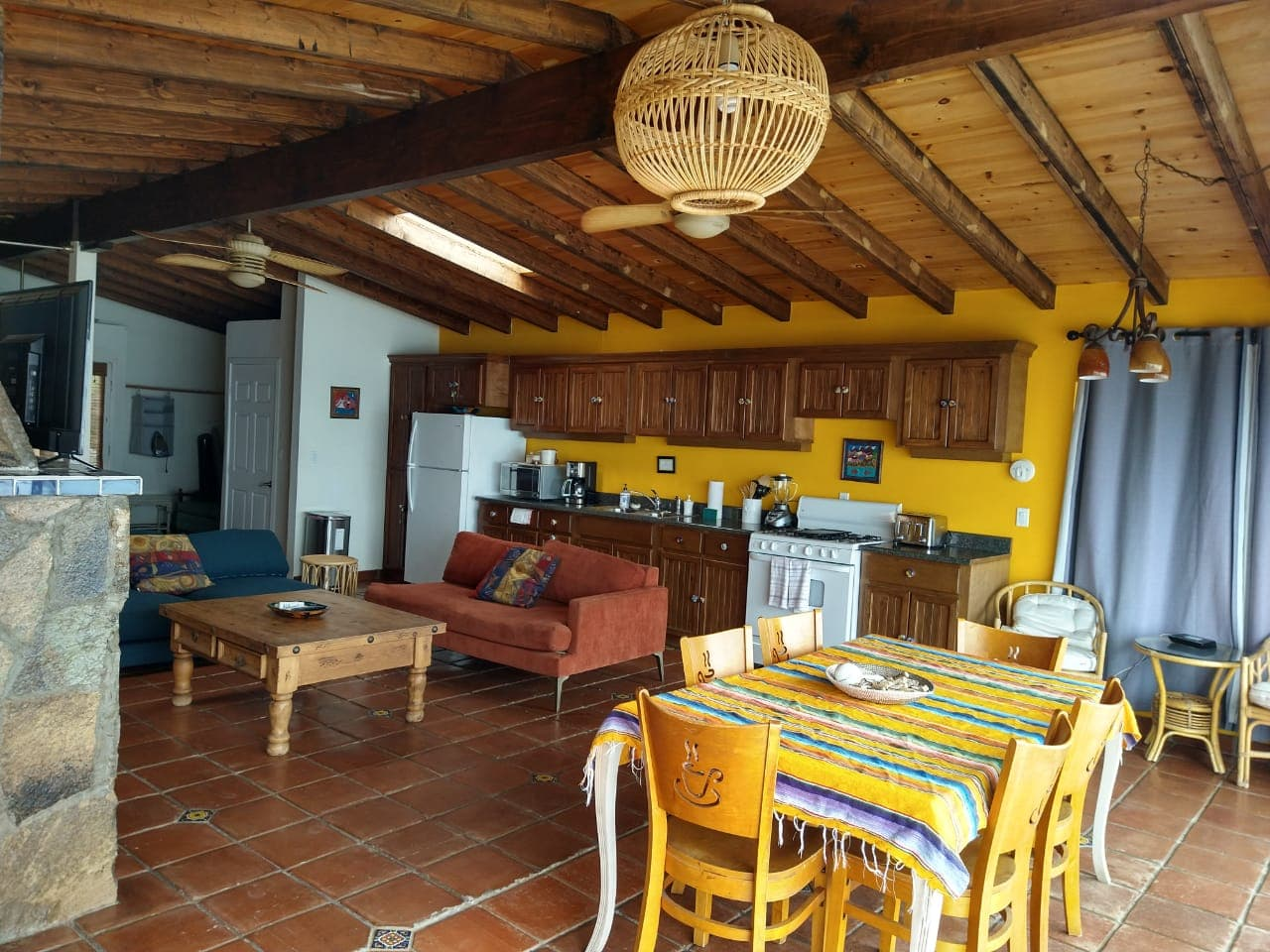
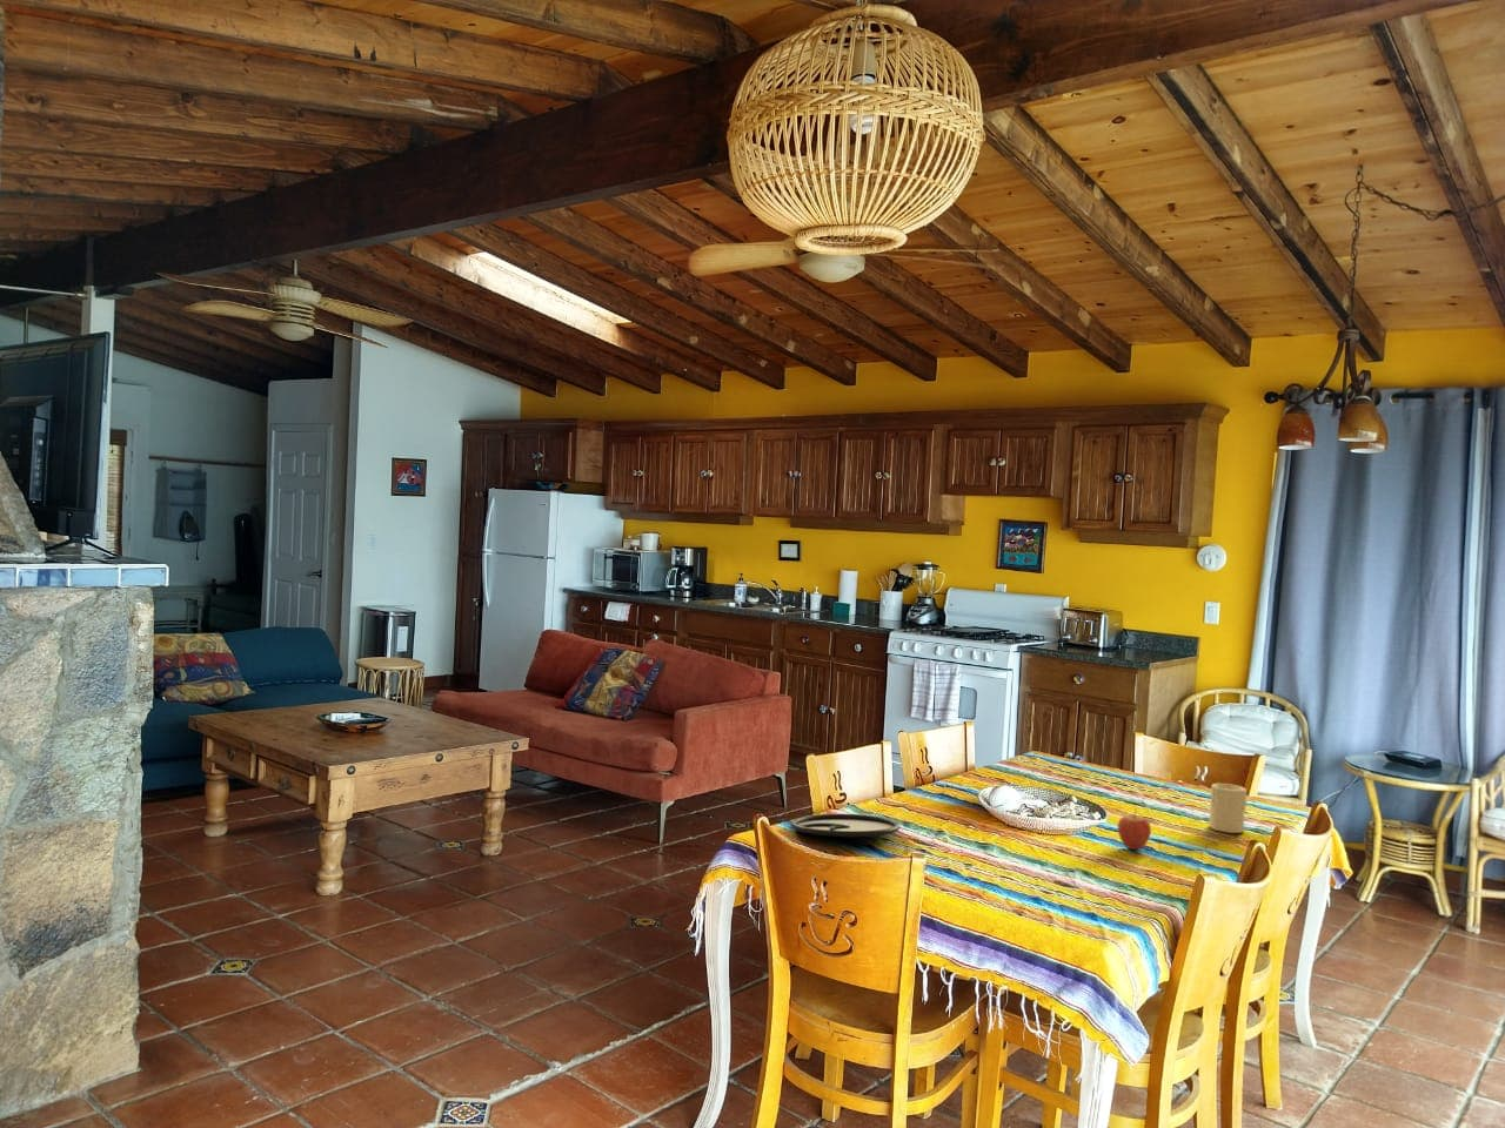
+ candle [1208,782,1248,834]
+ plate [790,813,901,838]
+ fruit [1117,807,1152,851]
